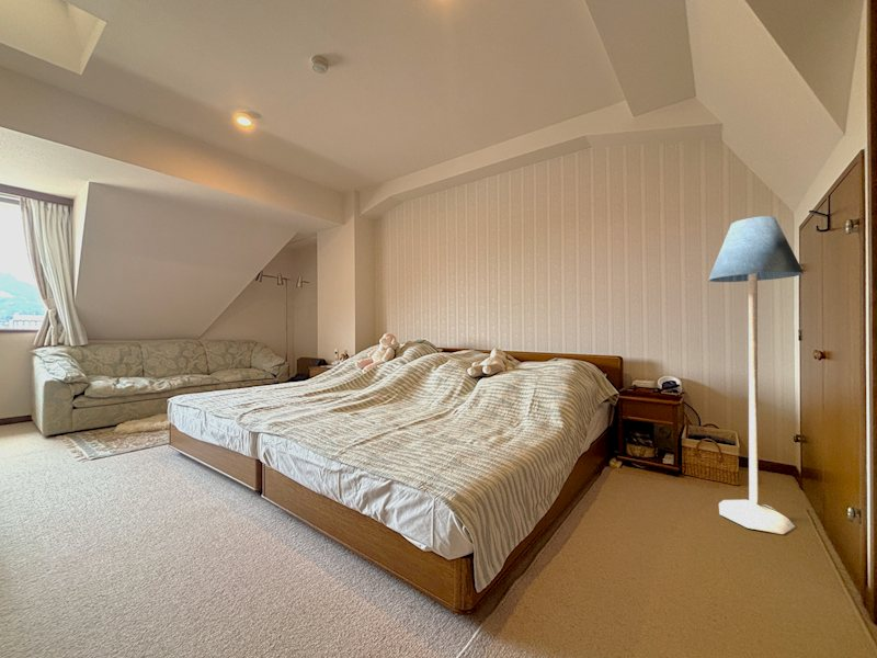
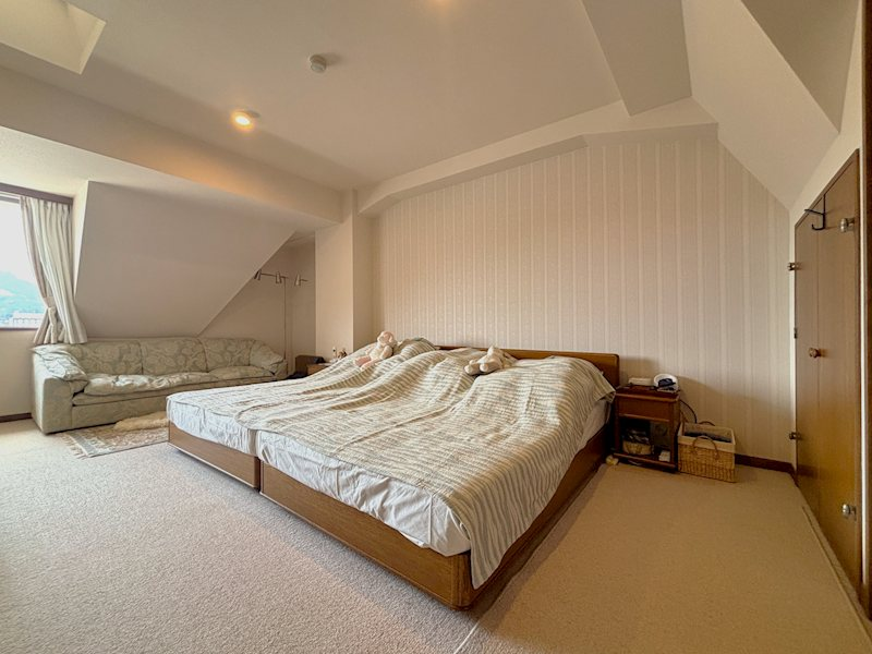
- floor lamp [707,215,805,535]
